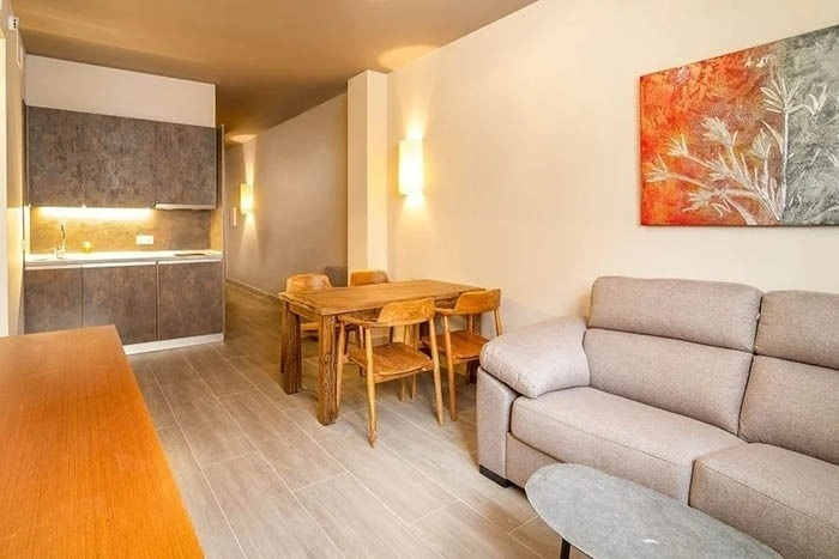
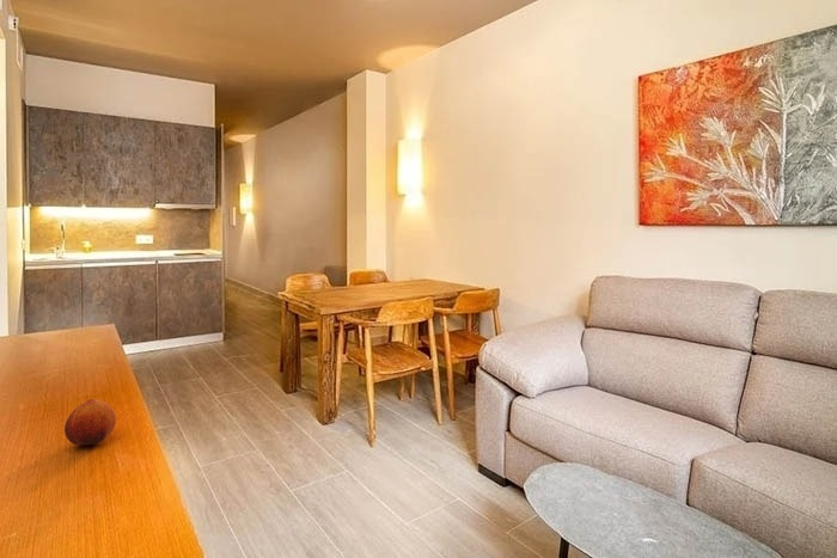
+ fruit [63,398,117,446]
